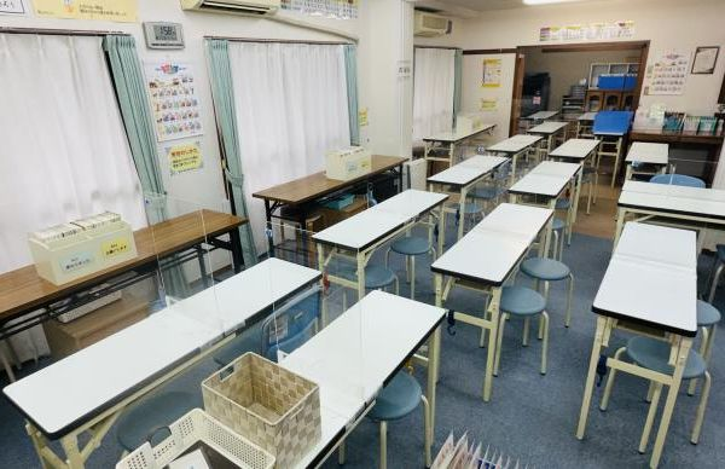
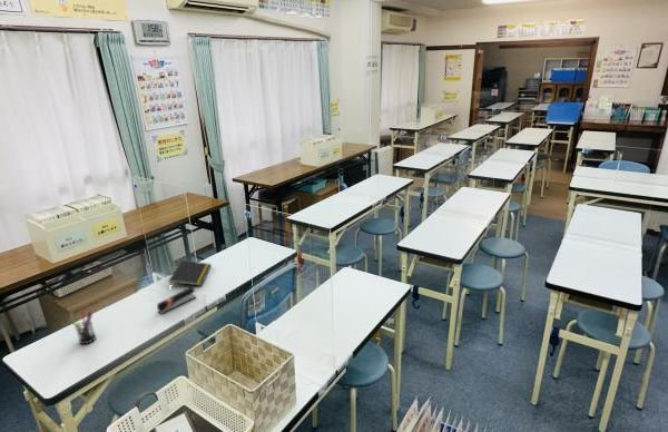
+ notepad [168,259,213,287]
+ pen holder [68,310,97,345]
+ stapler [156,286,197,315]
